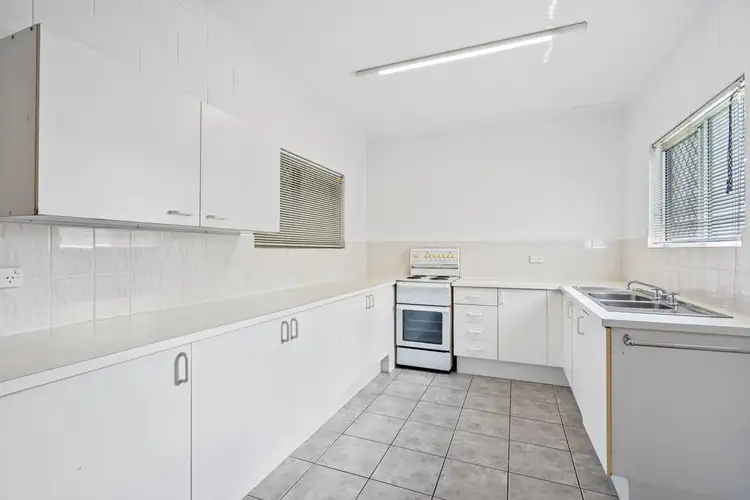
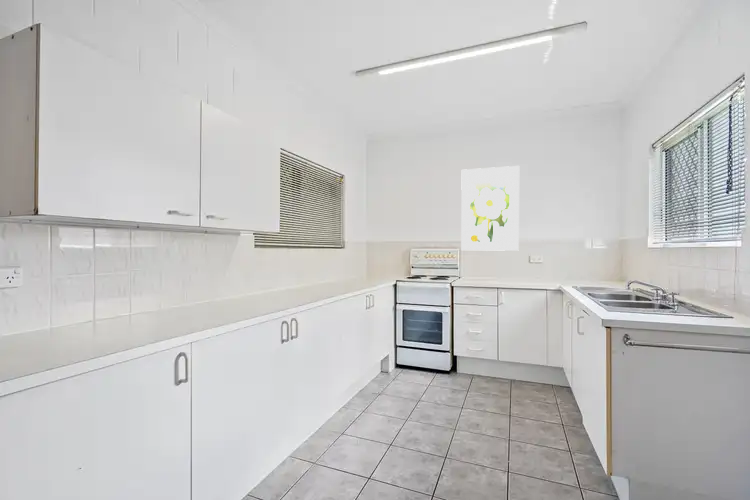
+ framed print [460,165,520,252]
